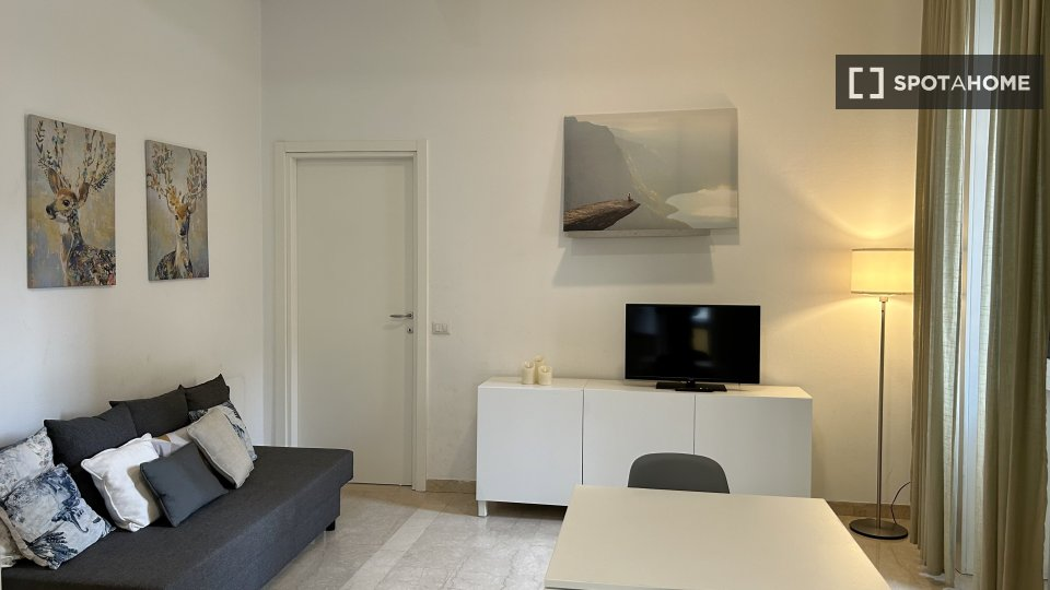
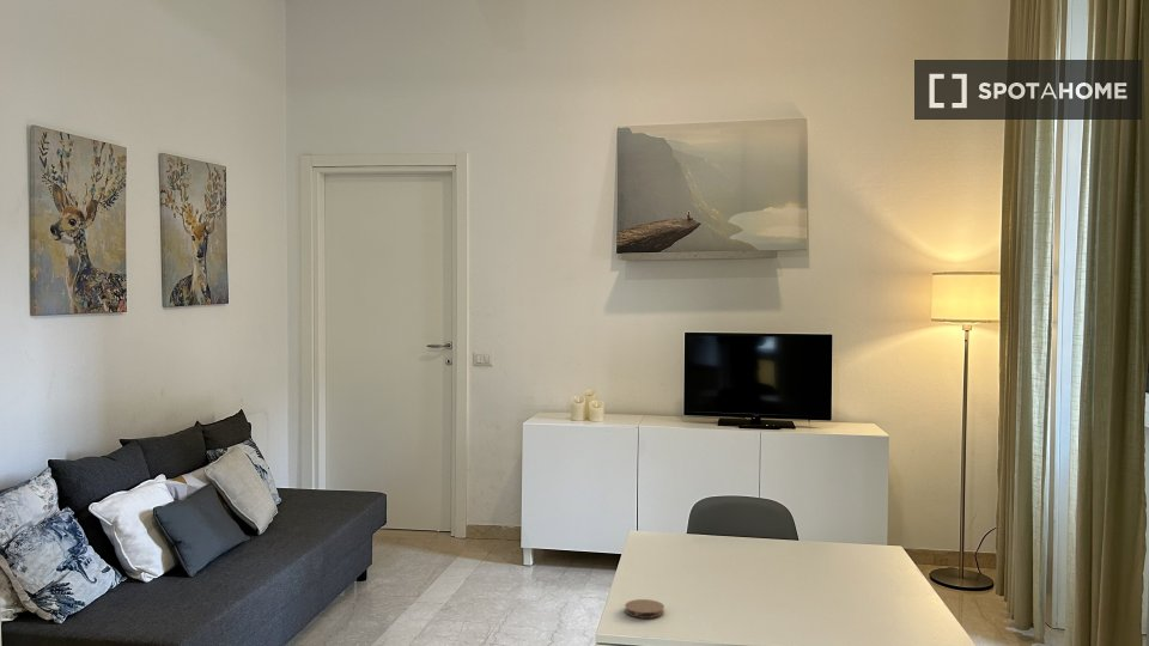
+ coaster [624,598,665,620]
